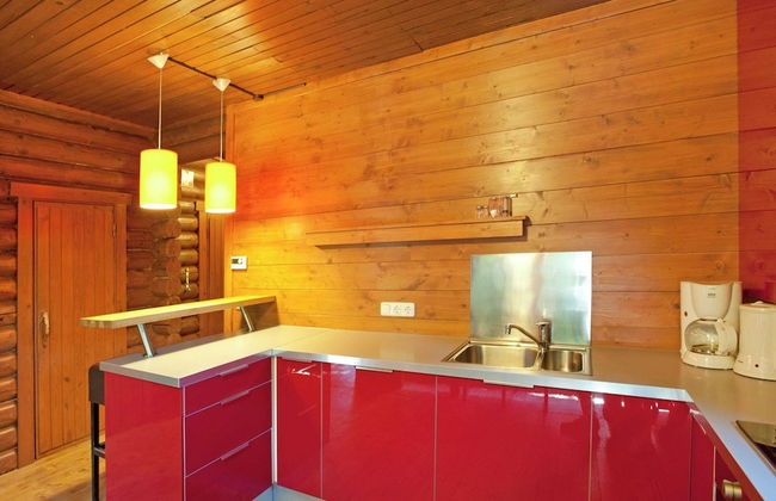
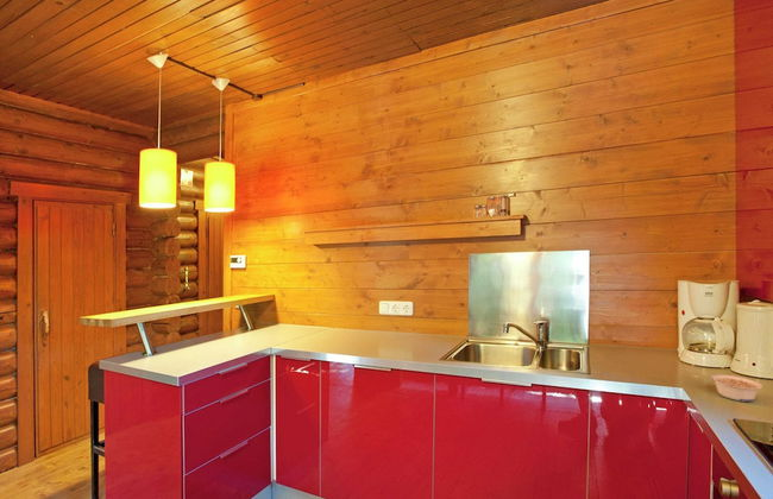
+ legume [710,373,763,403]
